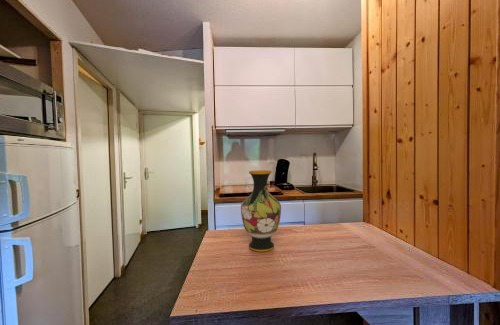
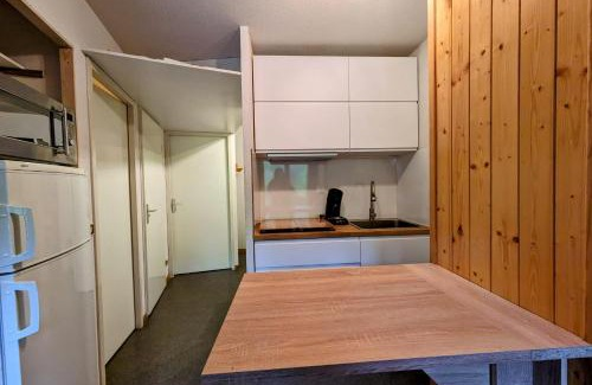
- vase [240,169,282,253]
